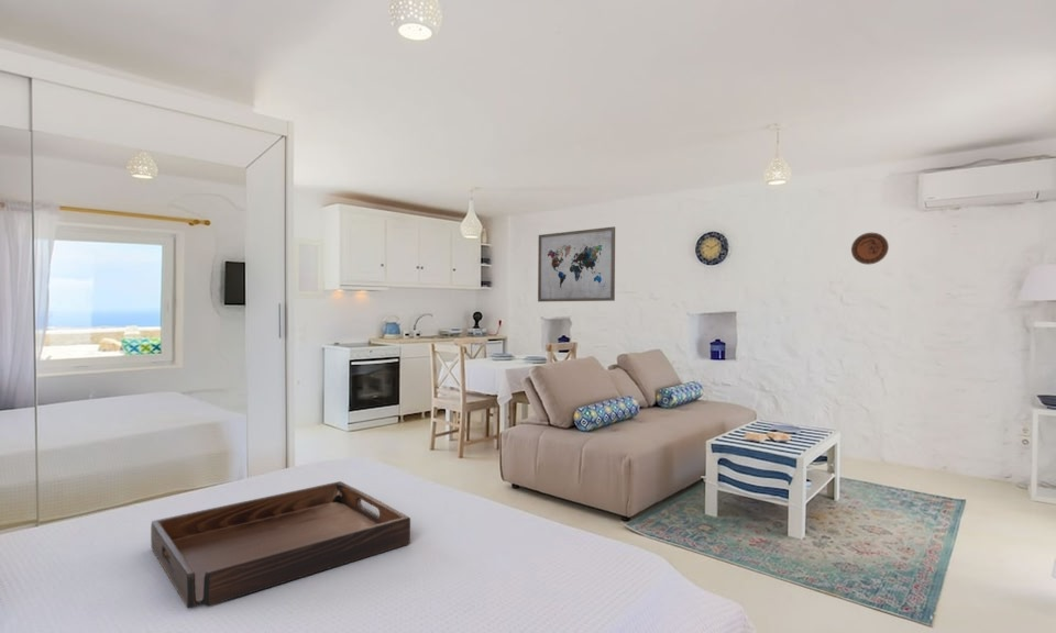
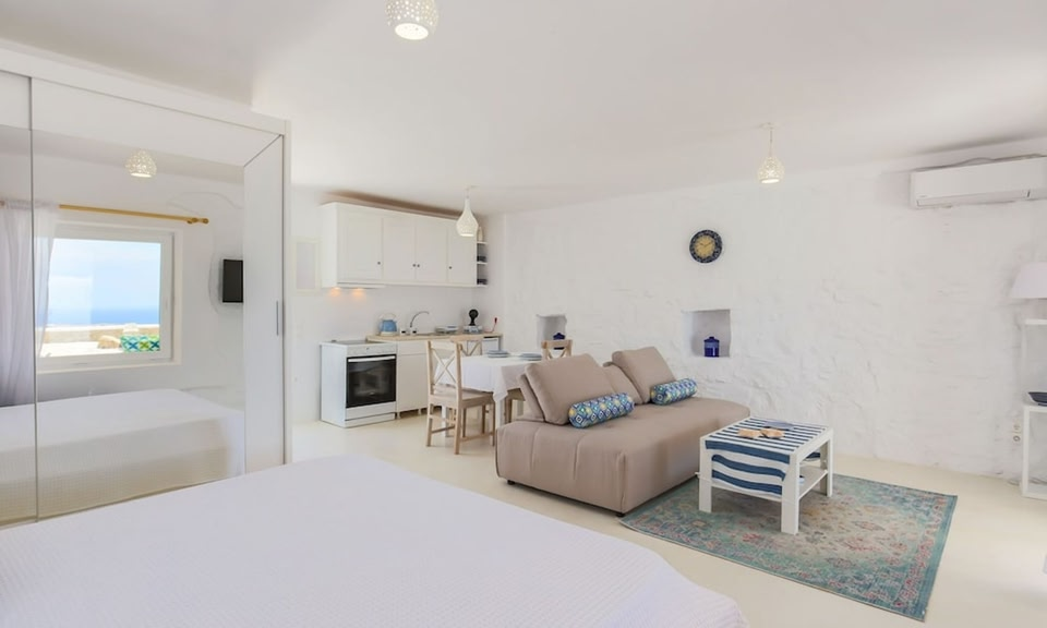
- decorative plate [850,232,890,266]
- serving tray [150,480,411,609]
- wall art [537,225,616,303]
